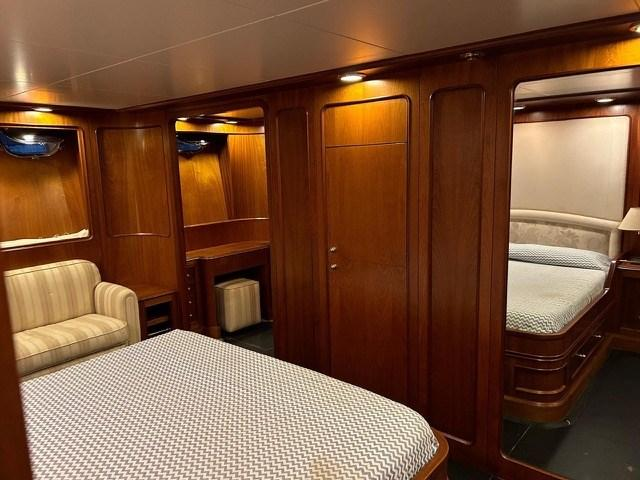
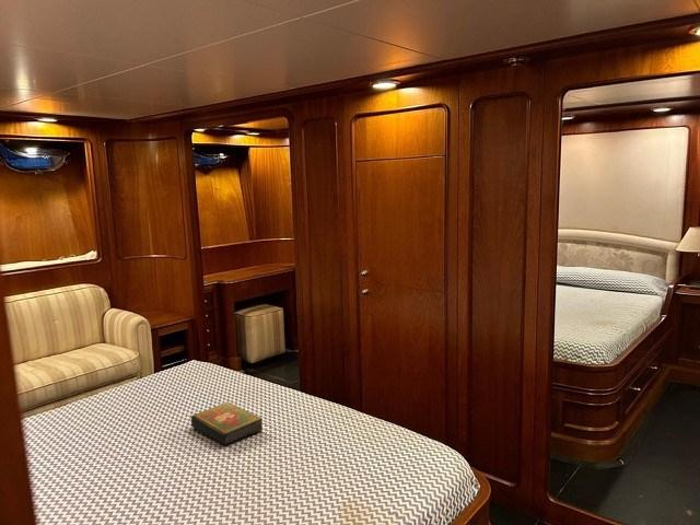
+ book [190,400,265,447]
